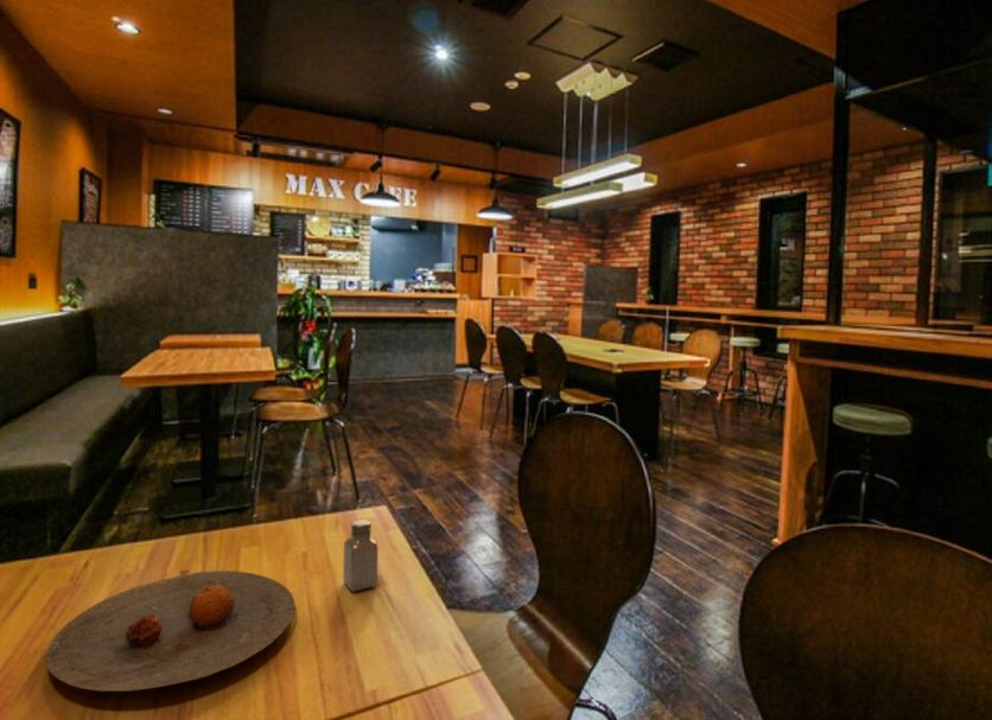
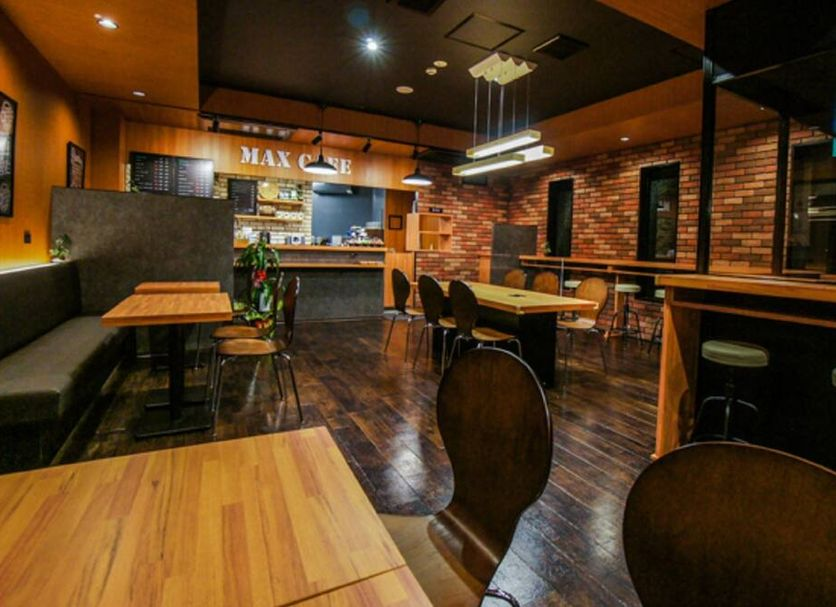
- saltshaker [342,518,380,592]
- plate [45,569,297,693]
